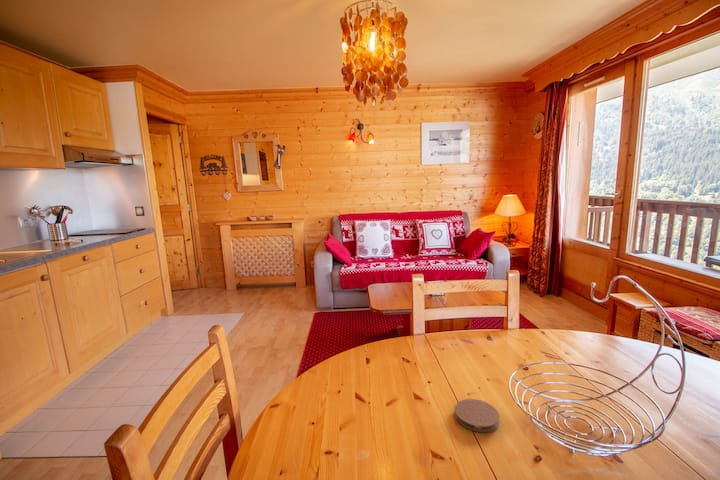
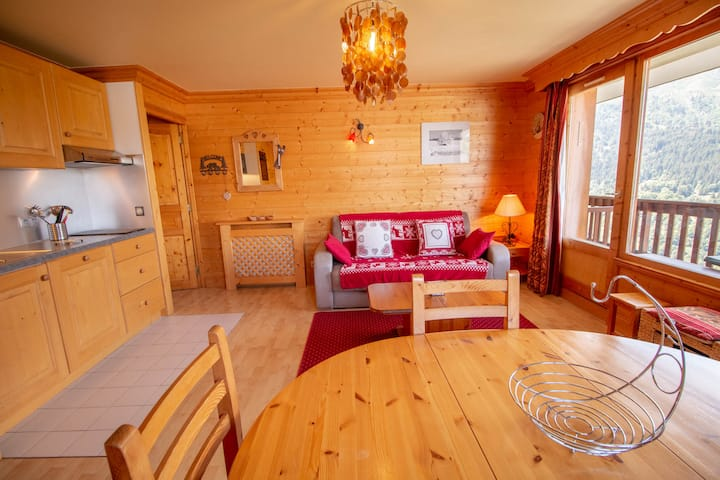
- coaster [454,398,500,433]
